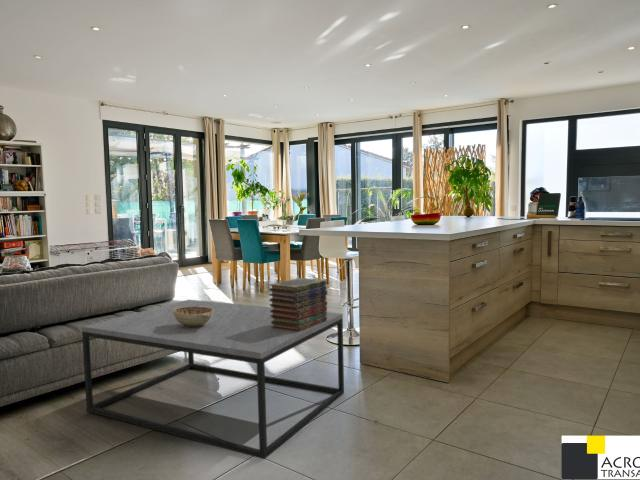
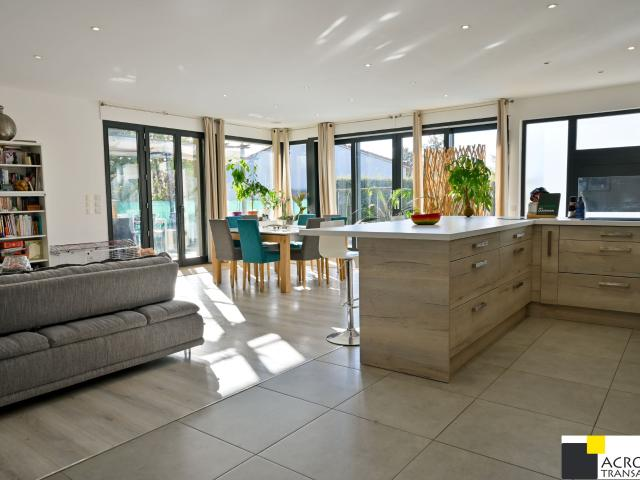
- decorative bowl [173,307,214,327]
- coffee table [81,299,345,460]
- book stack [268,277,328,332]
